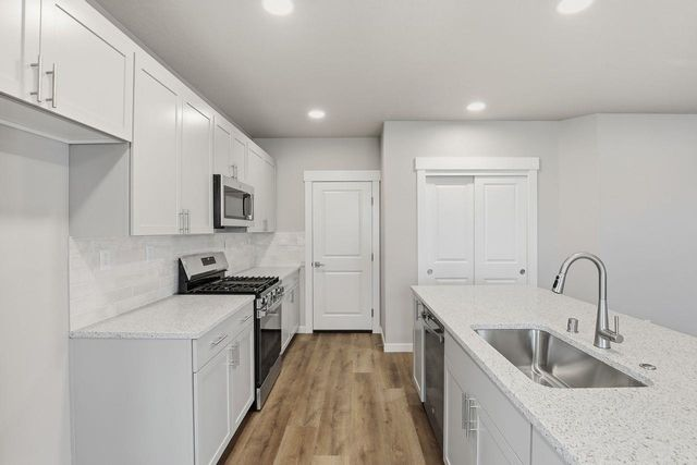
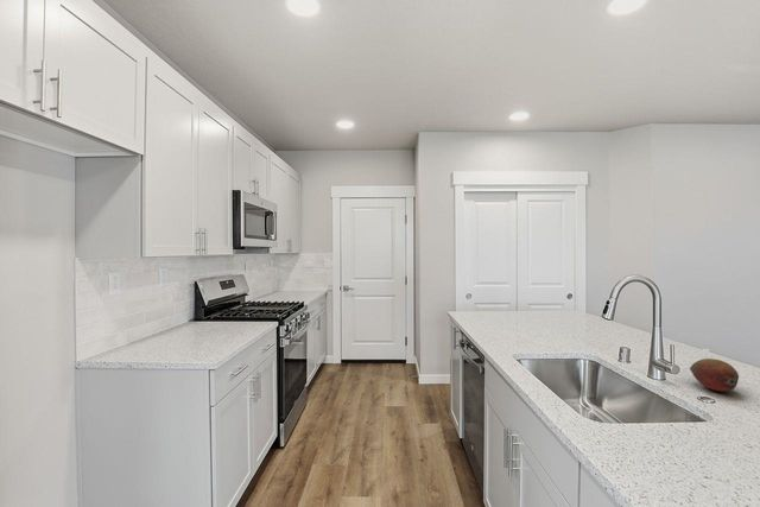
+ fruit [689,357,740,393]
